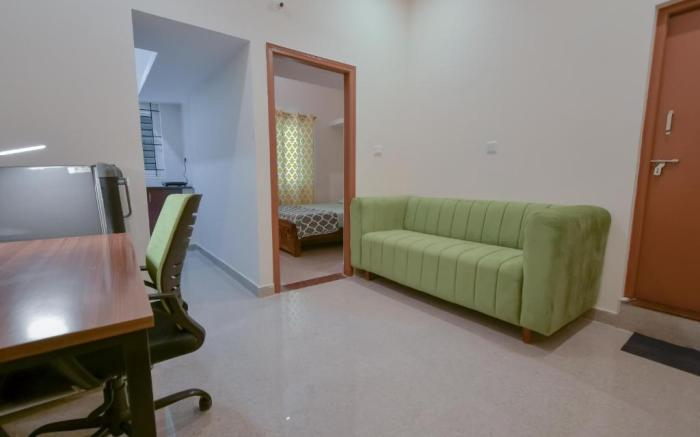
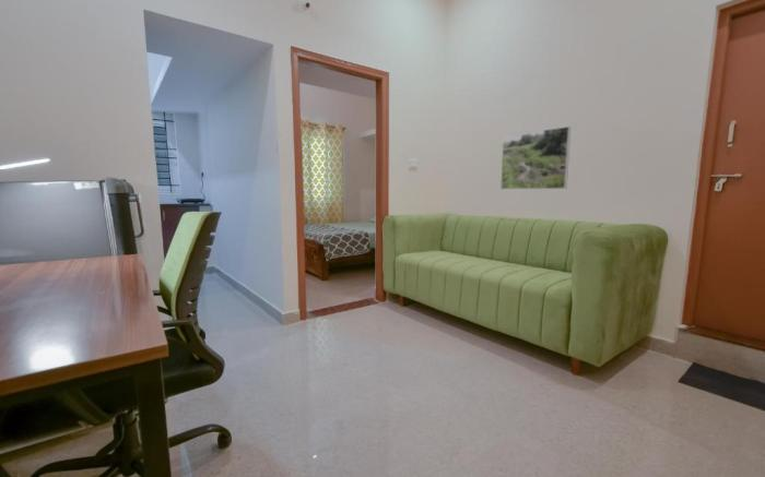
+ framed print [499,126,572,190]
